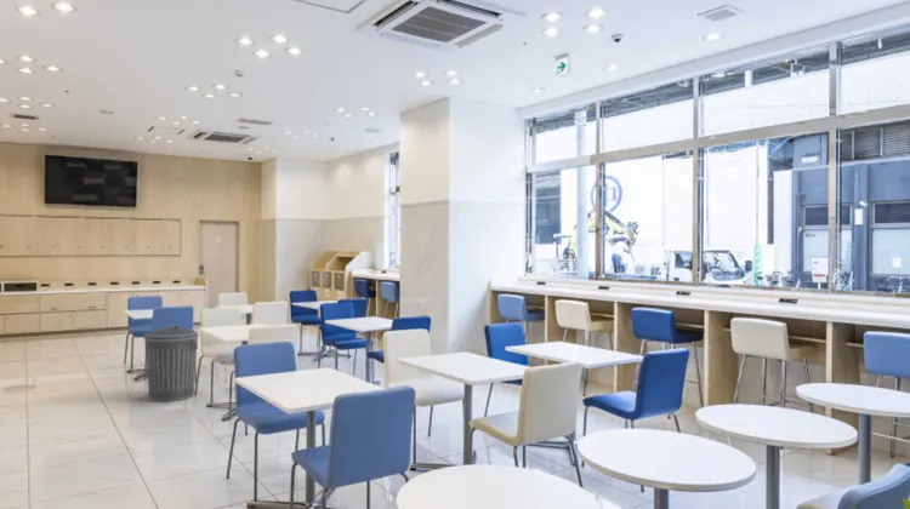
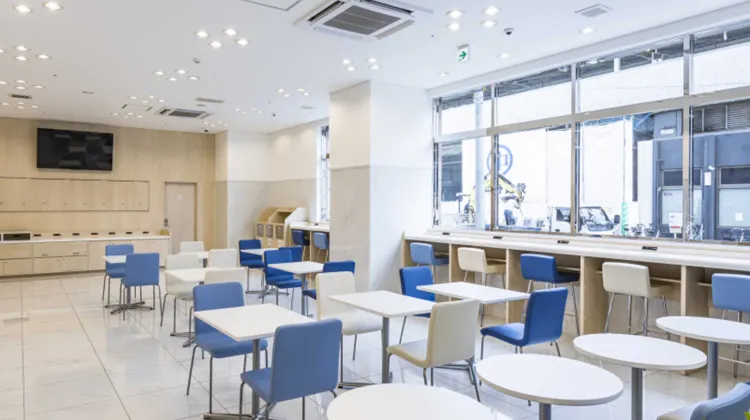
- trash can [143,324,200,402]
